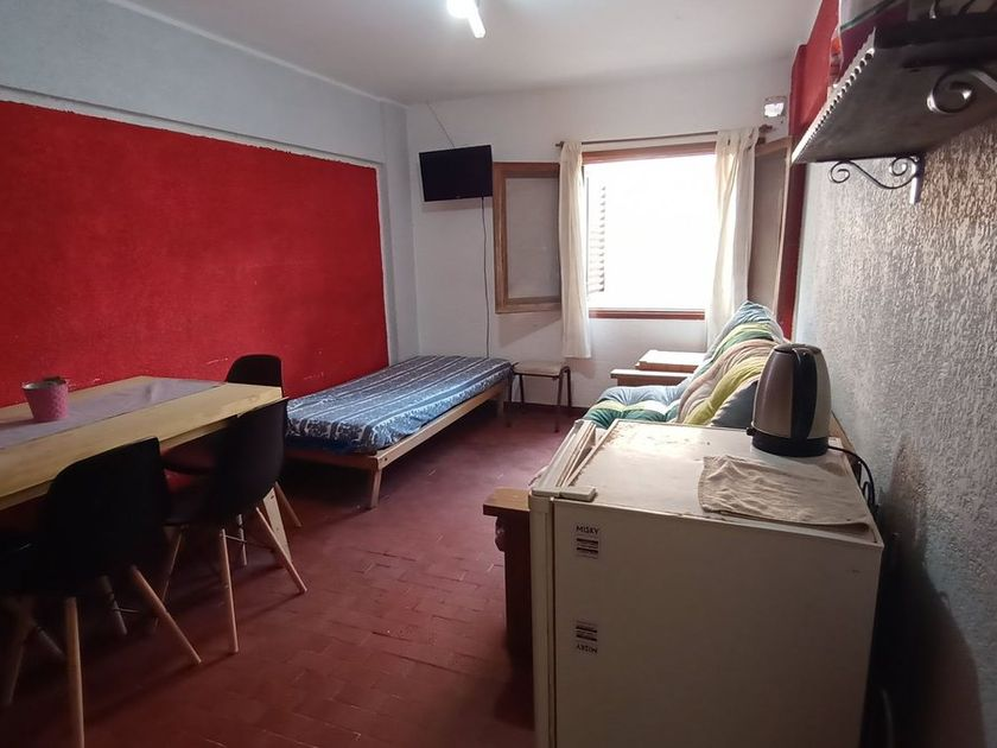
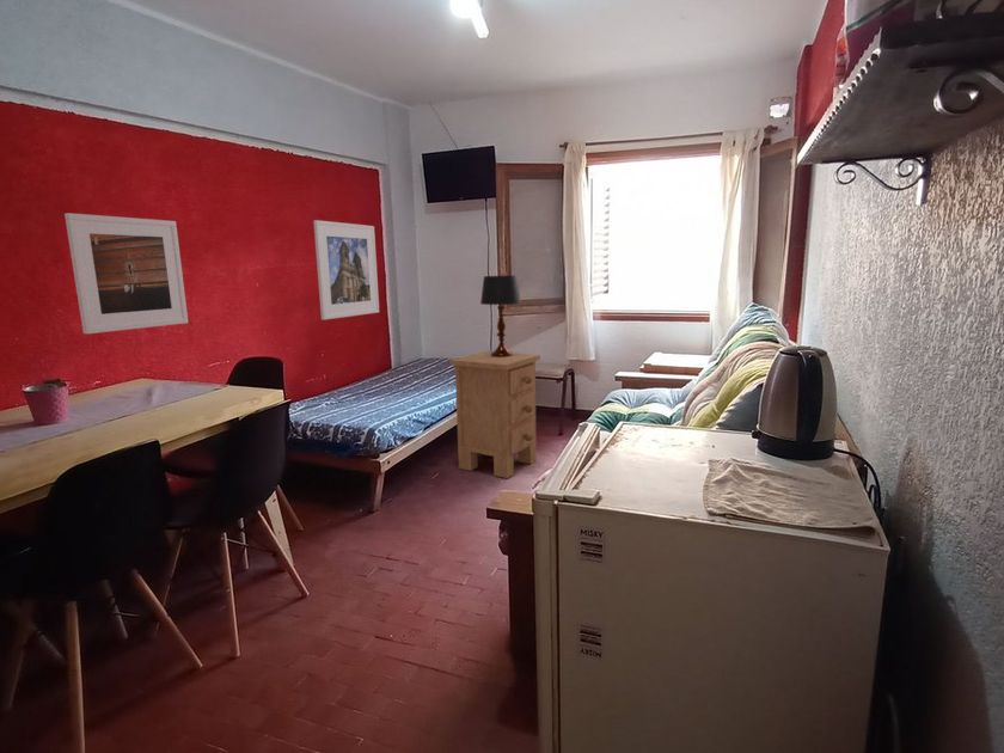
+ table lamp [479,275,522,357]
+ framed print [312,219,380,322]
+ nightstand [448,350,541,479]
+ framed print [63,212,189,335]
